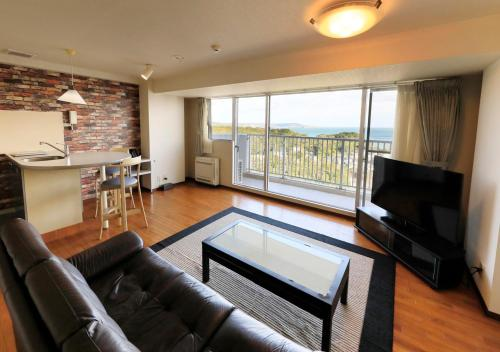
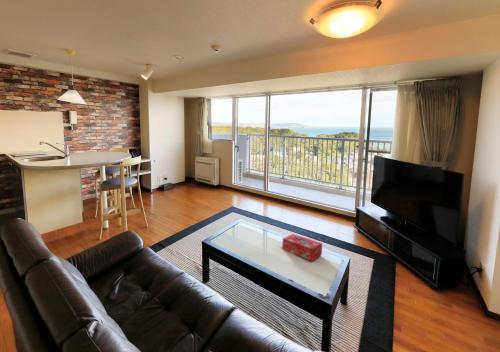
+ tissue box [281,233,323,262]
